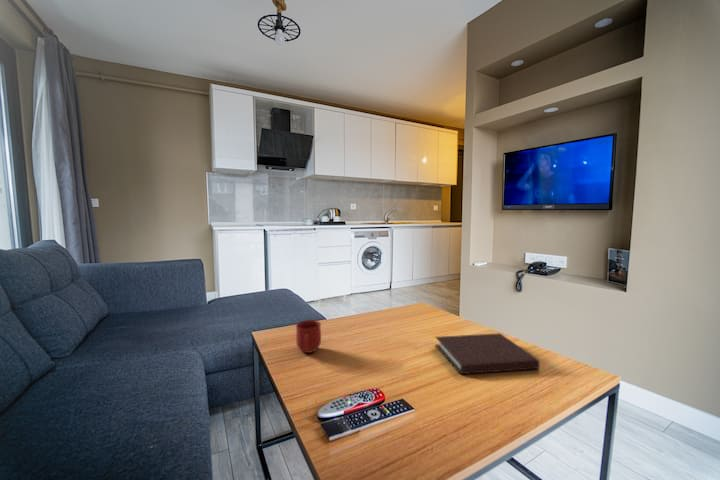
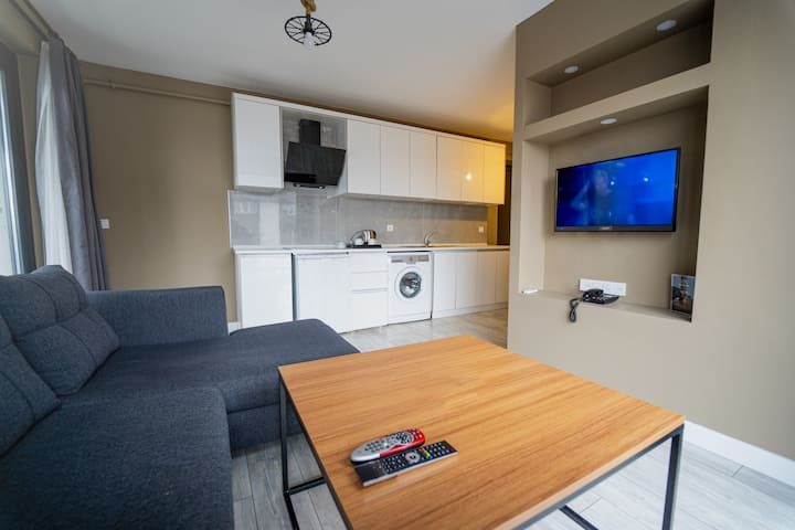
- mug [295,319,322,354]
- notebook [434,332,541,375]
